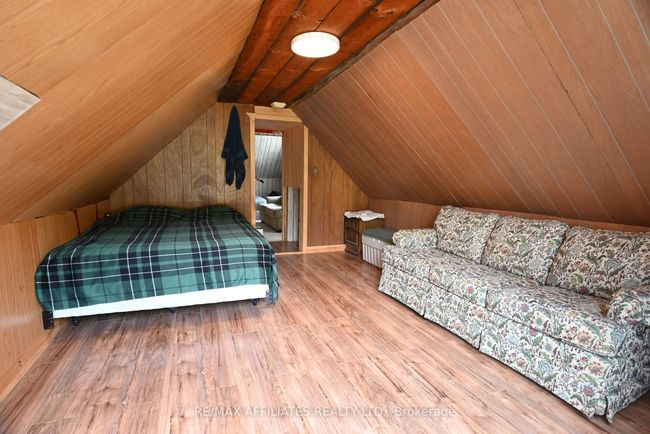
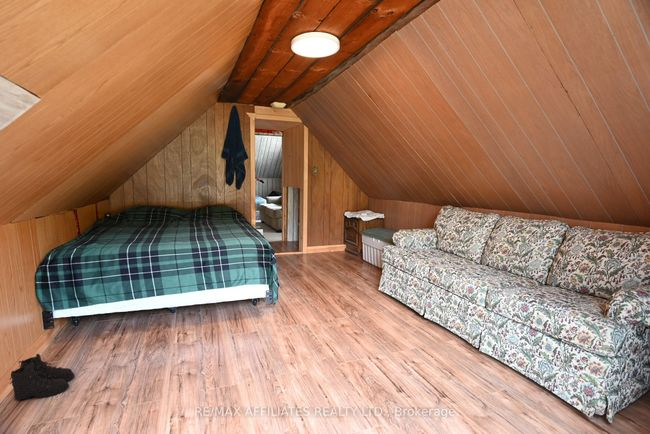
+ boots [9,353,76,401]
